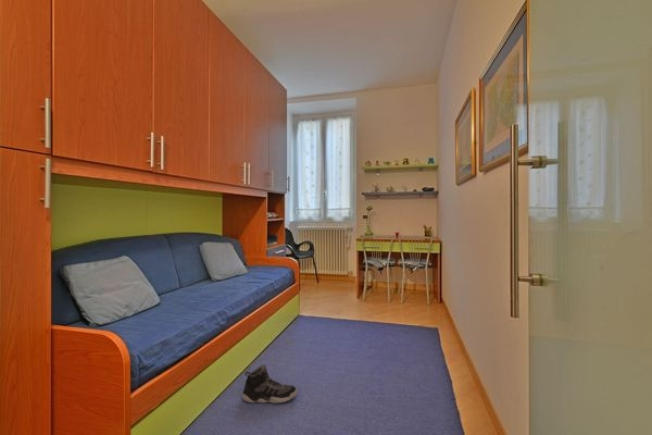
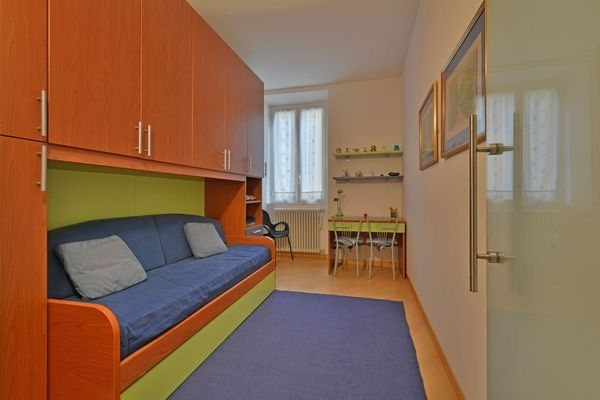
- sneaker [241,363,298,405]
